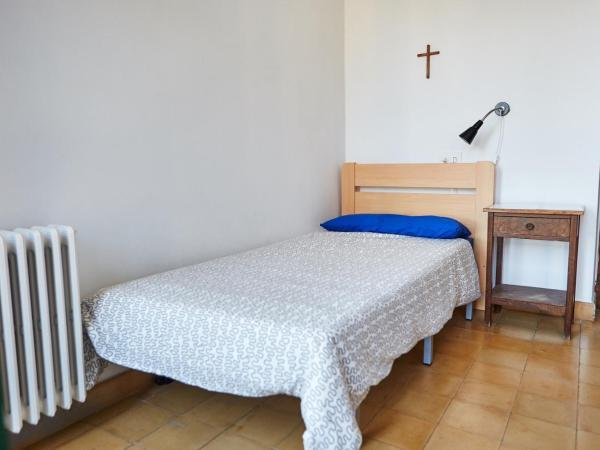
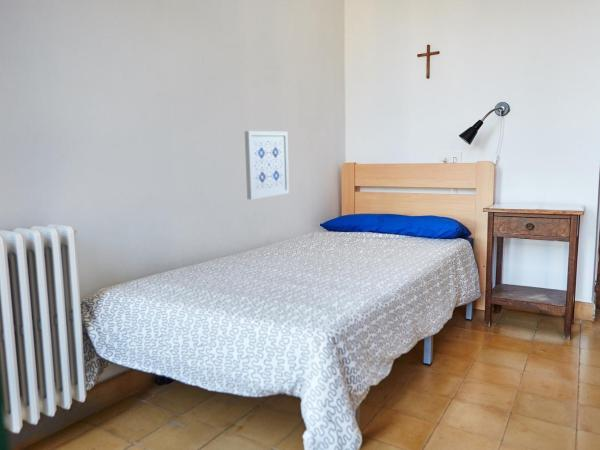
+ wall art [244,130,290,200]
